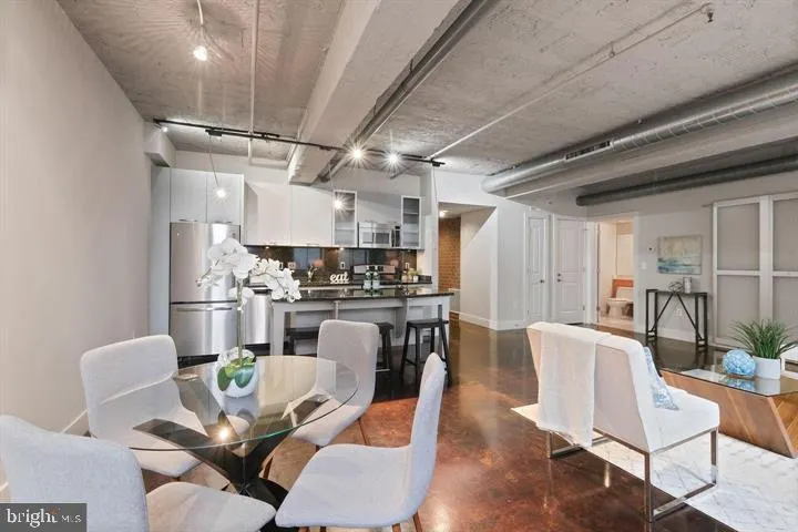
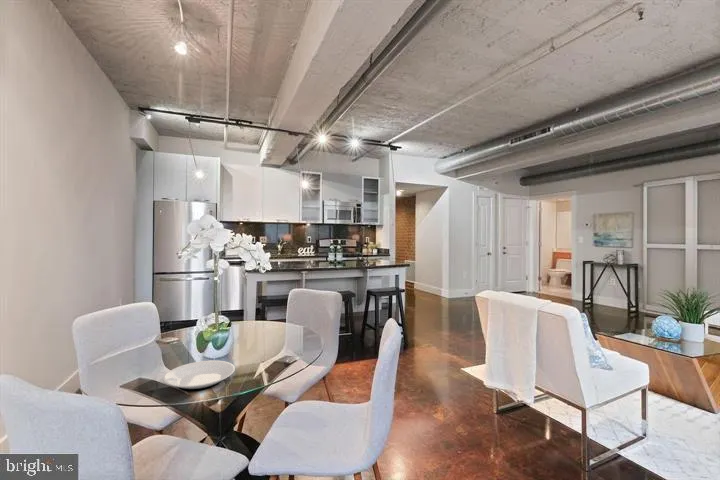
+ plate [163,360,236,392]
